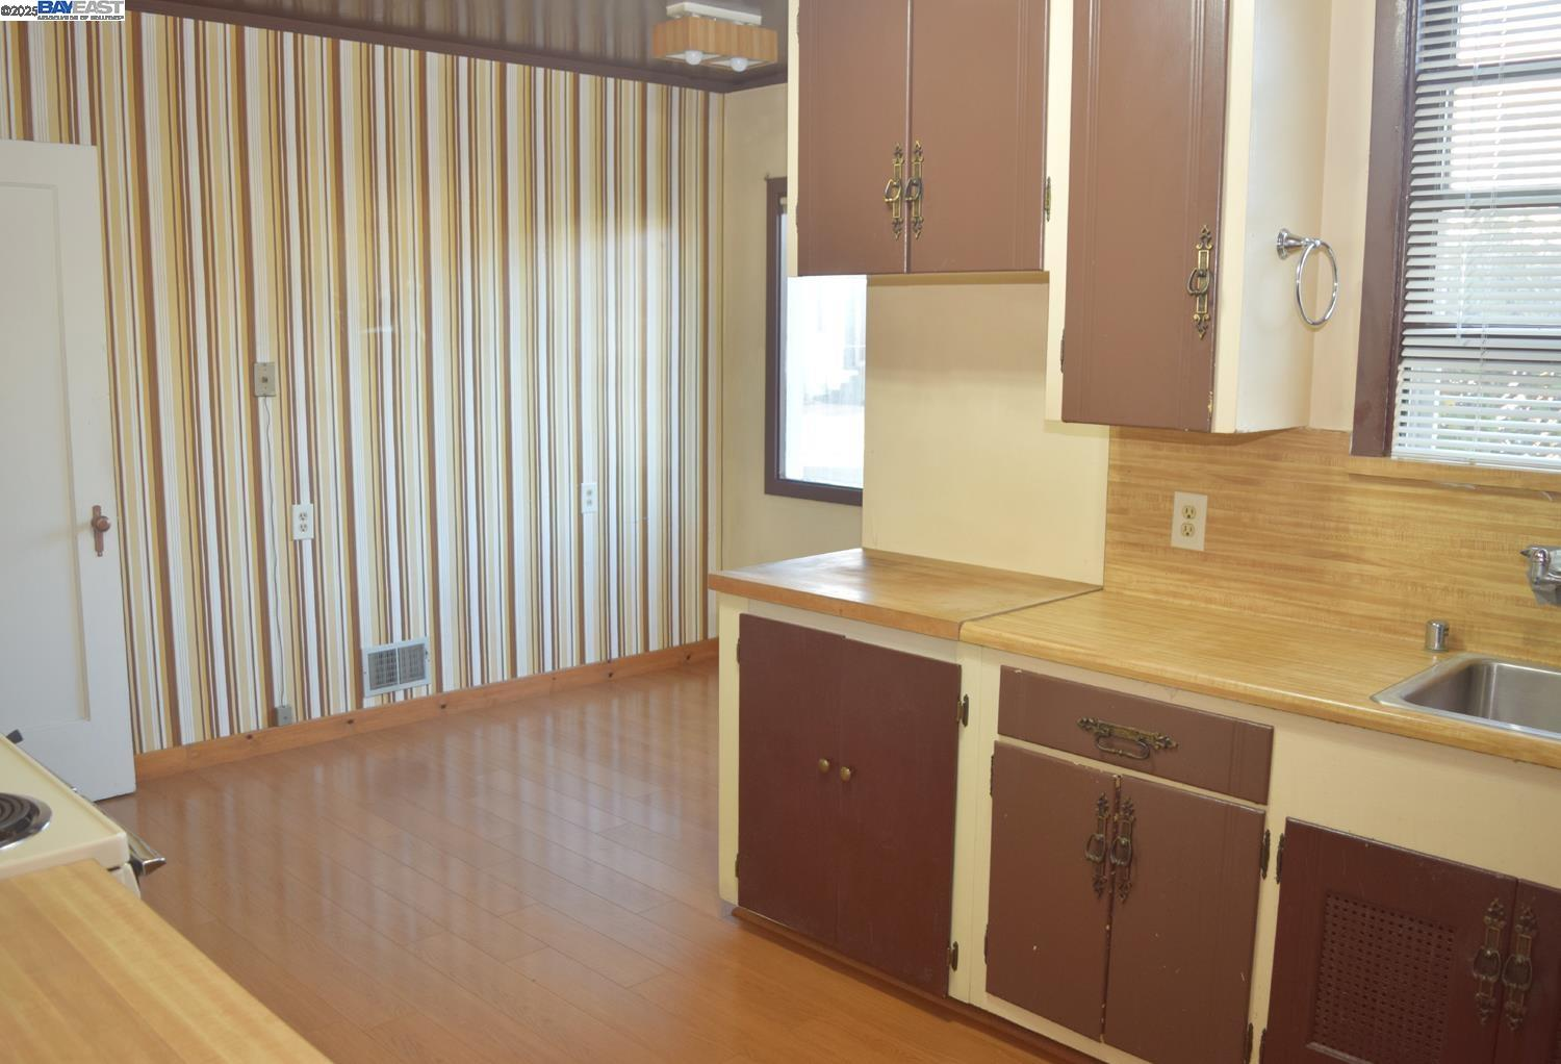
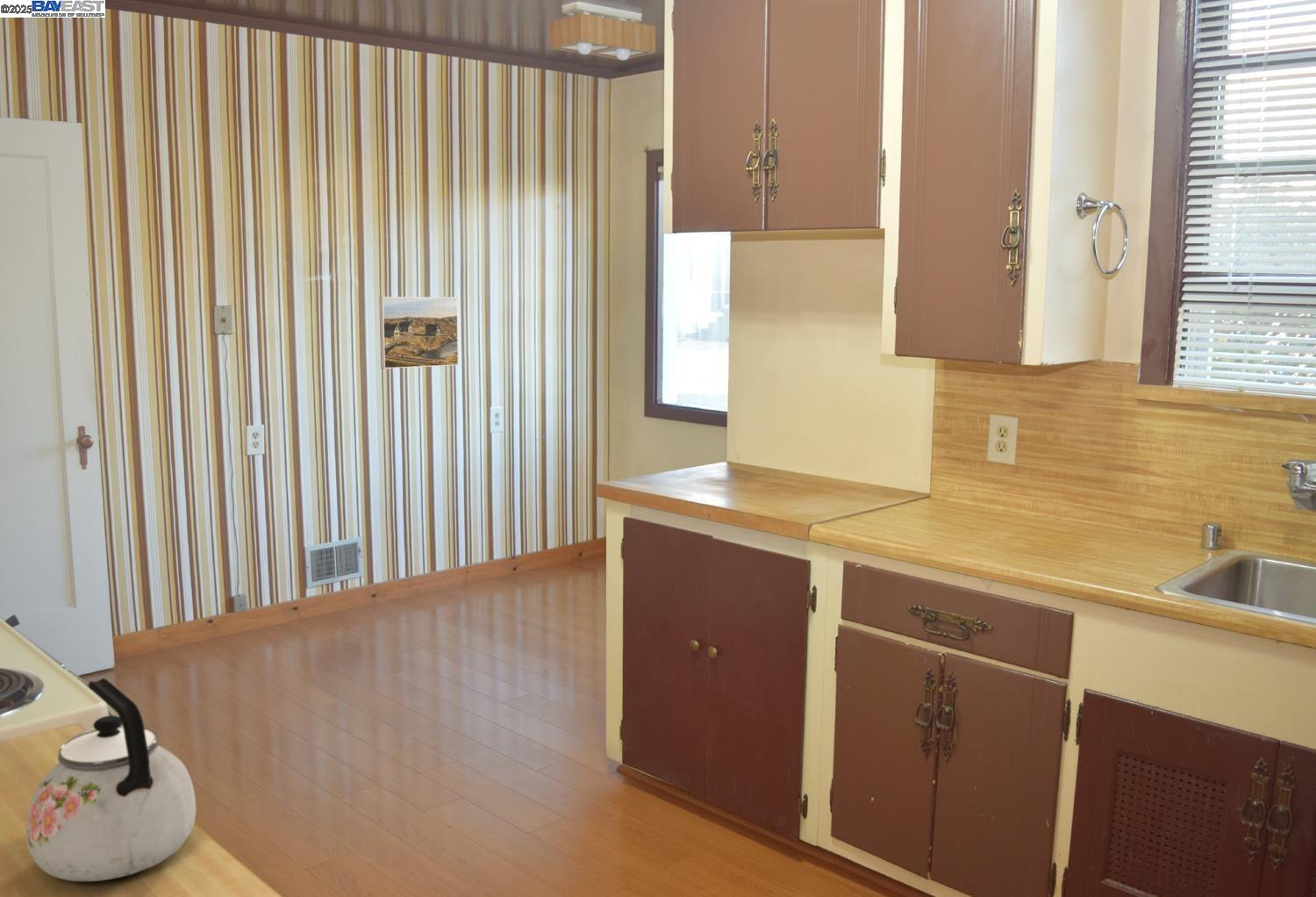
+ kettle [25,678,197,882]
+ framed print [378,296,460,370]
